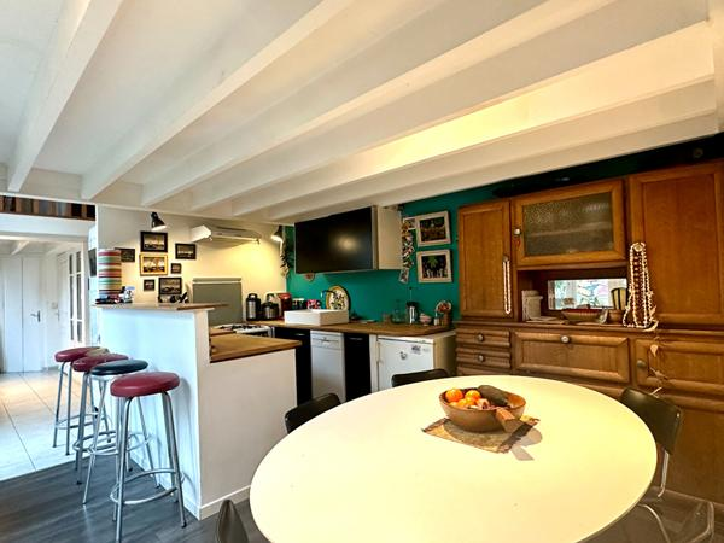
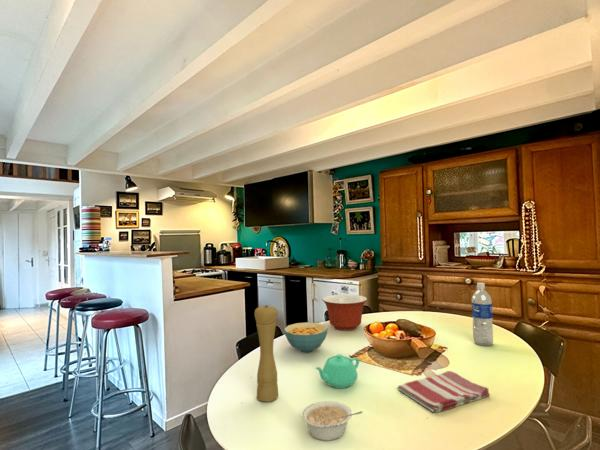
+ legume [301,400,363,442]
+ dish towel [396,370,491,414]
+ water bottle [471,282,494,347]
+ mixing bowl [321,293,368,331]
+ pepper mill [254,304,279,403]
+ cereal bowl [283,321,329,353]
+ teapot [314,353,360,389]
